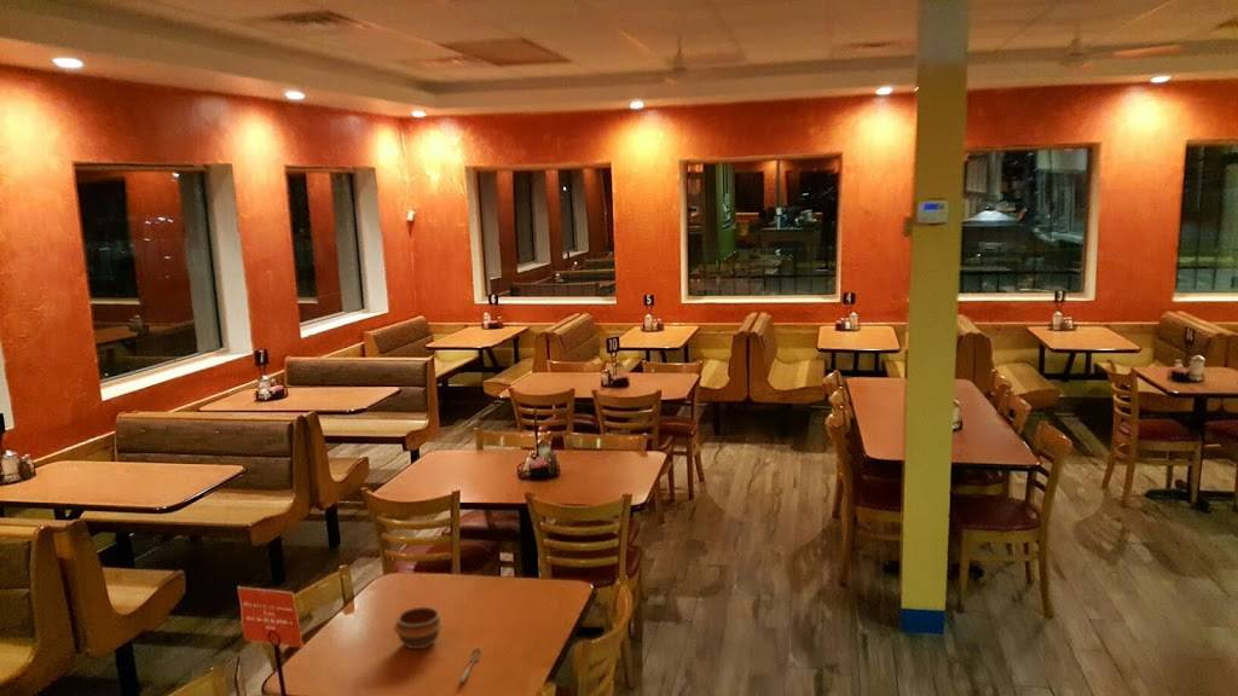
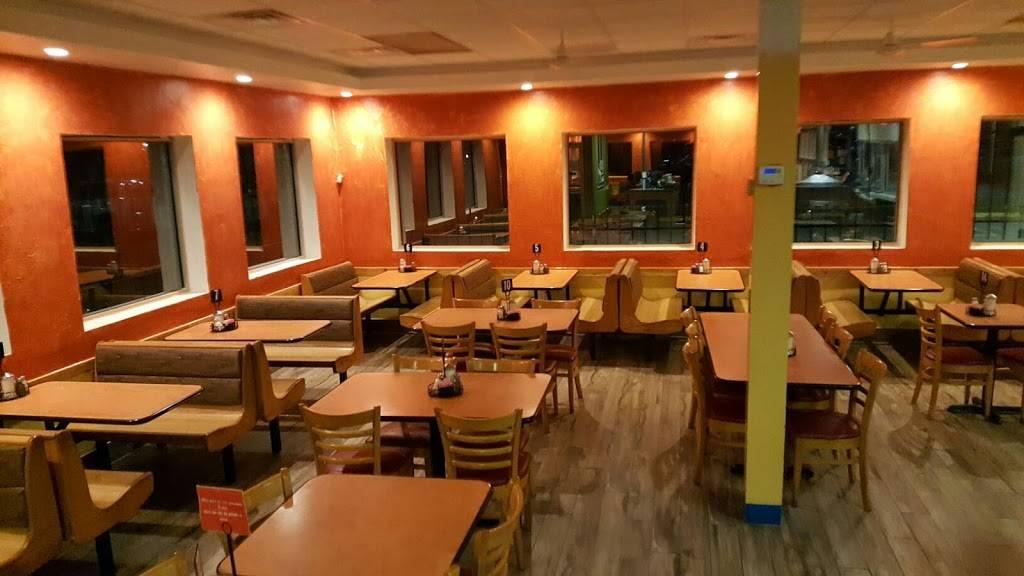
- bowl [393,605,445,650]
- spoon [458,646,482,684]
